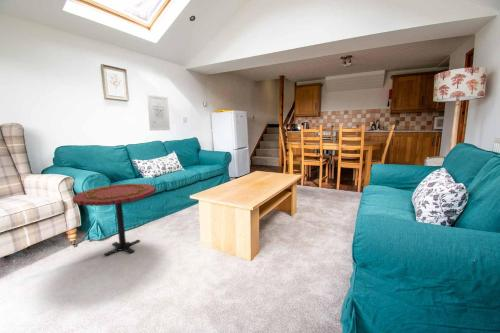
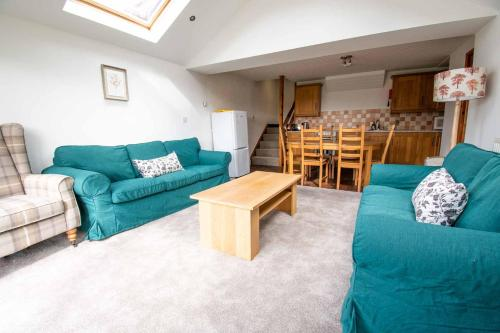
- side table [72,182,157,257]
- wall art [146,93,171,131]
